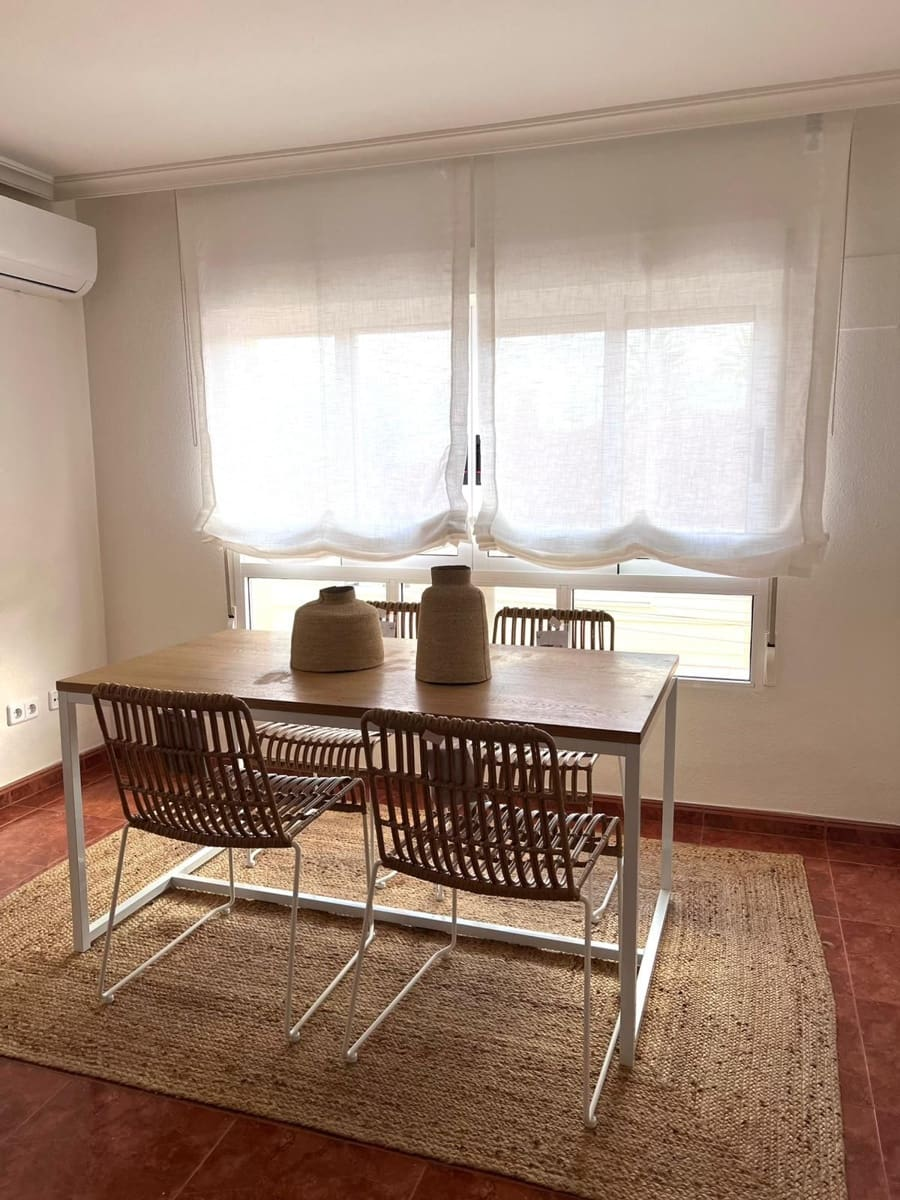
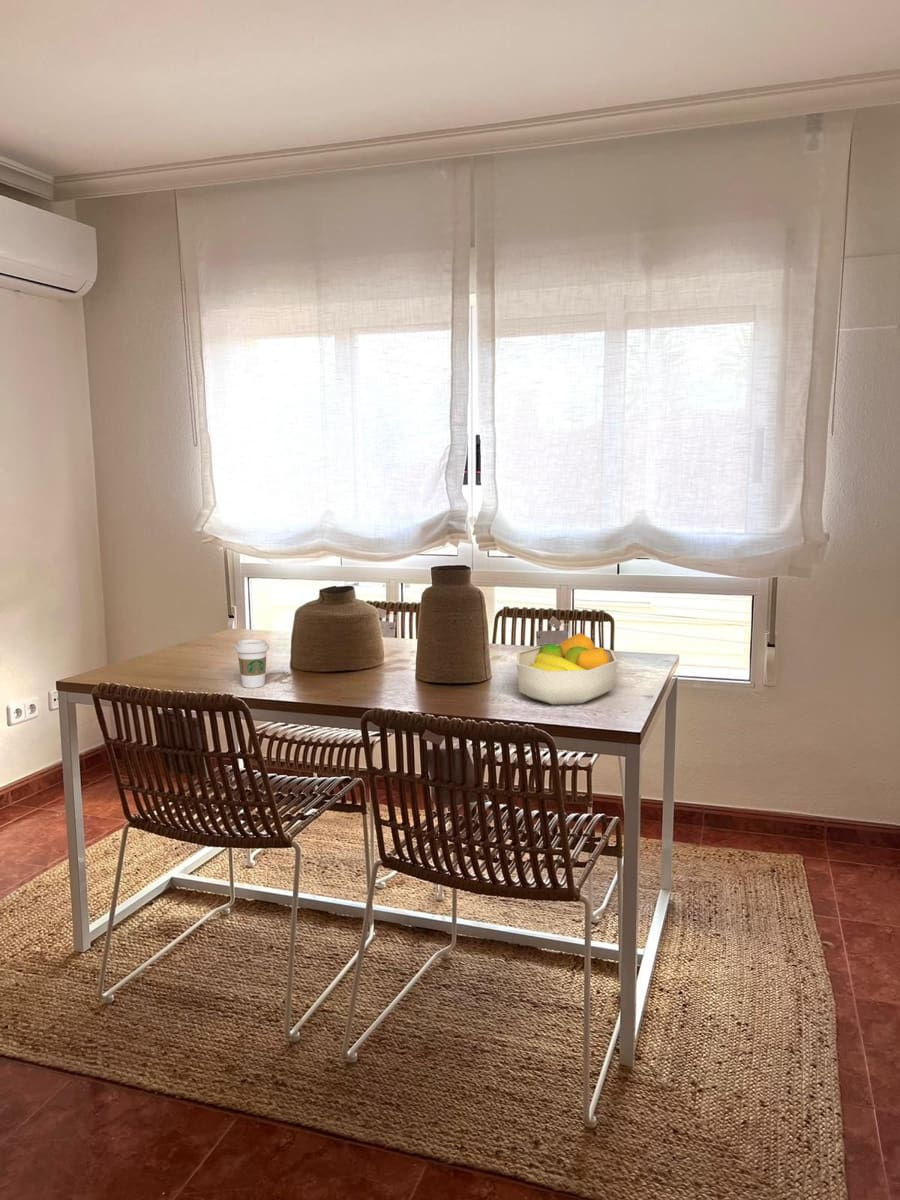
+ fruit bowl [516,632,618,706]
+ coffee cup [234,638,270,689]
